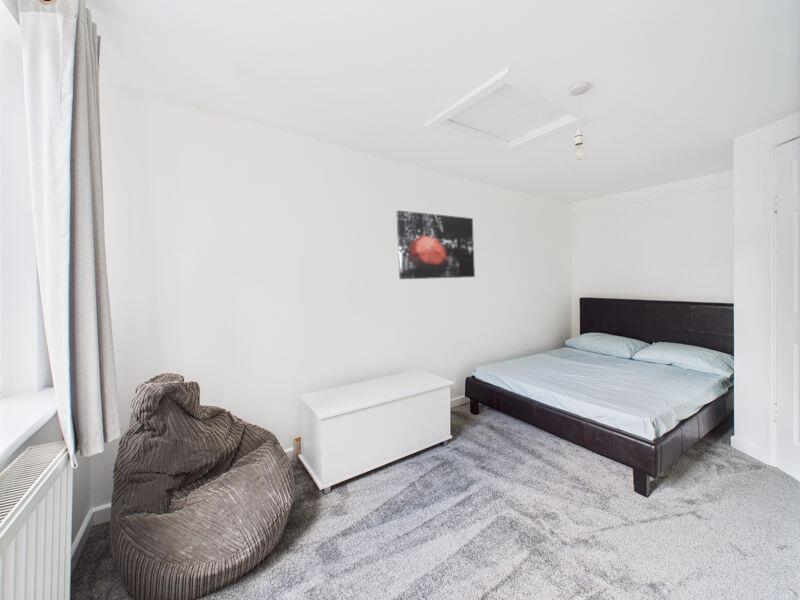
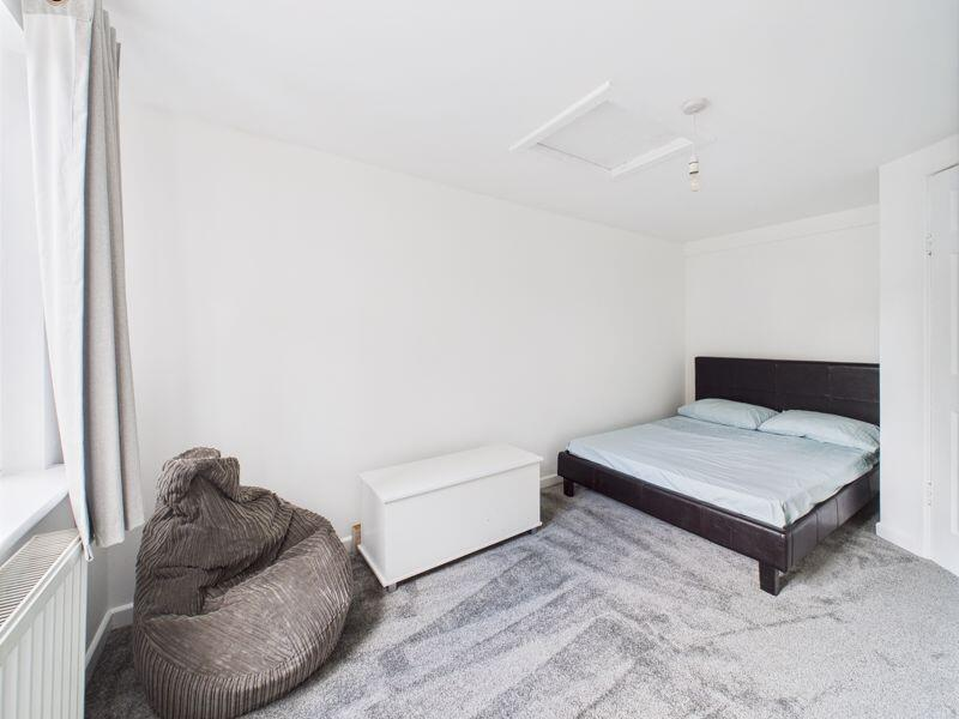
- wall art [395,210,476,280]
